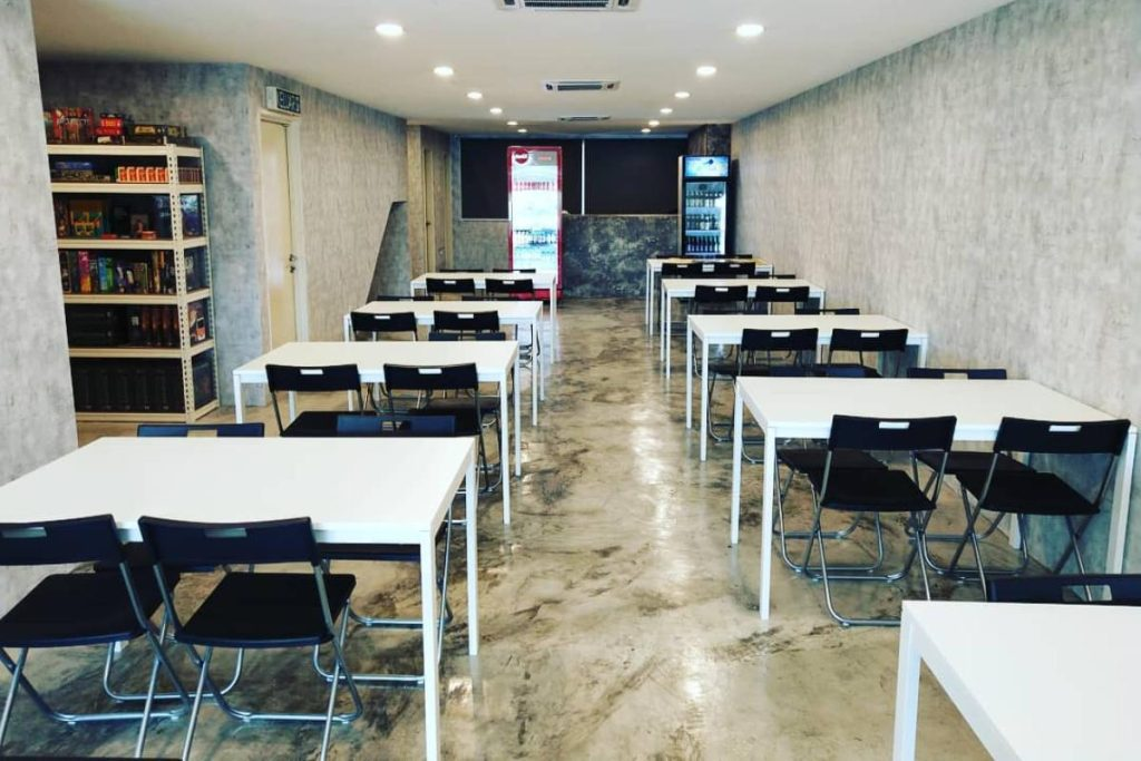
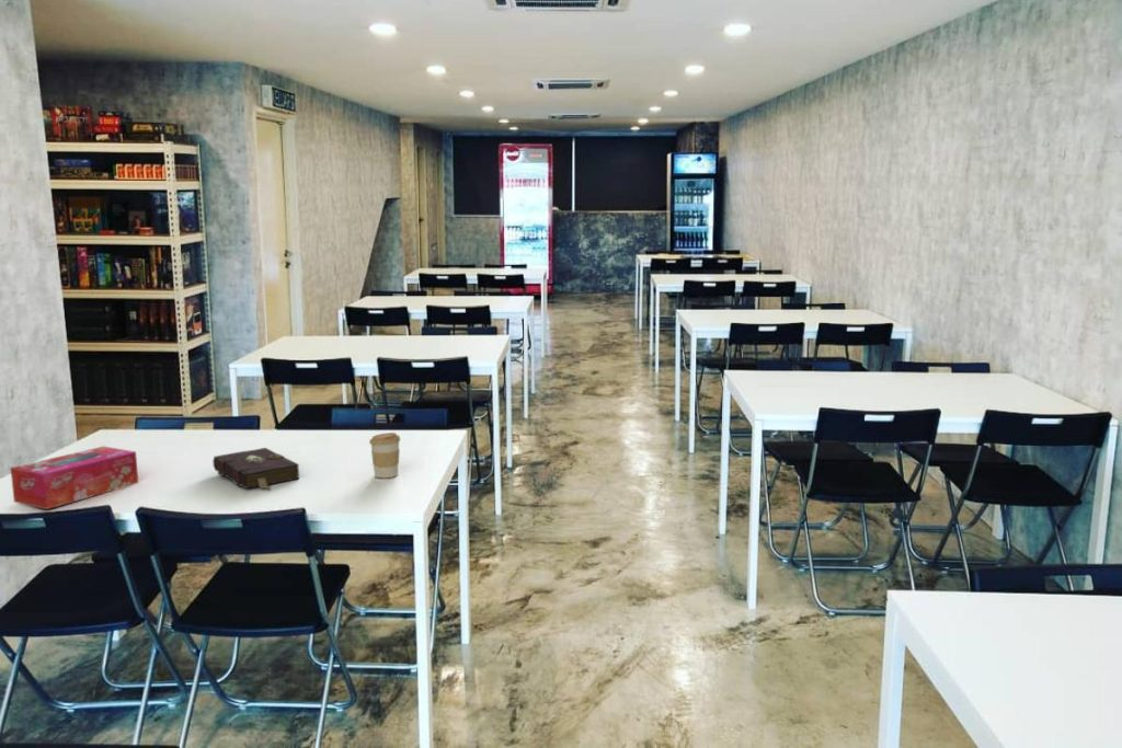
+ coffee cup [368,431,401,479]
+ tissue box [10,445,139,510]
+ book [211,447,300,491]
